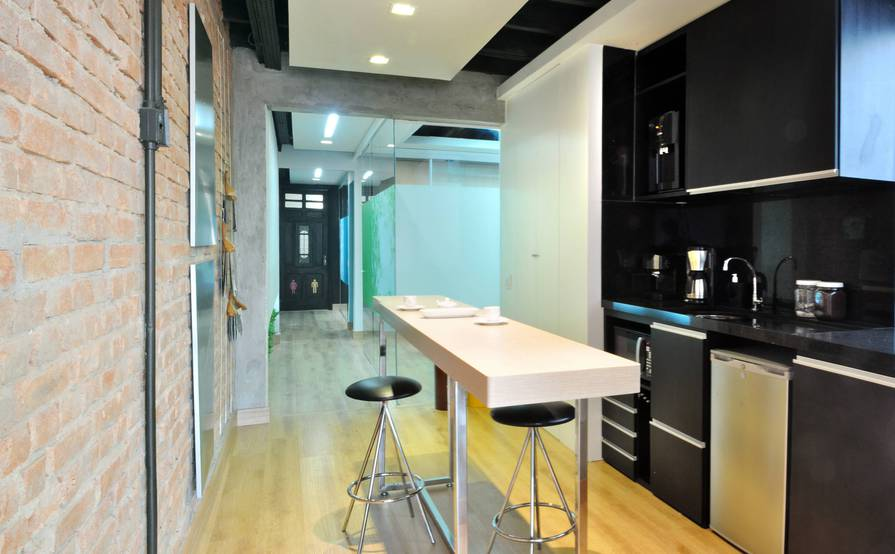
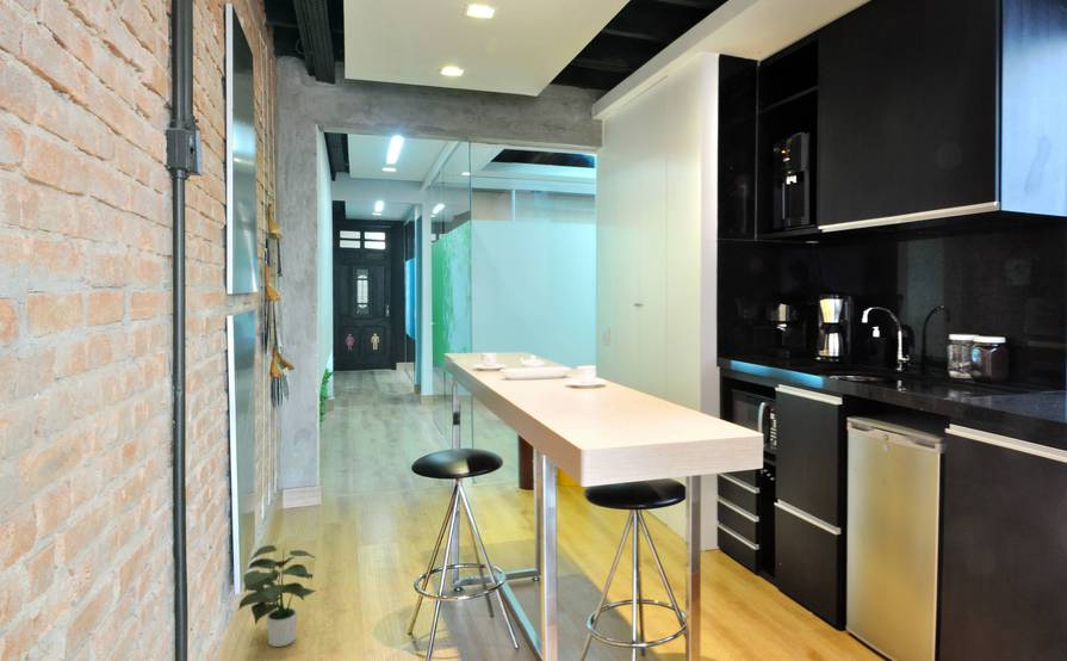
+ potted plant [237,544,318,648]
